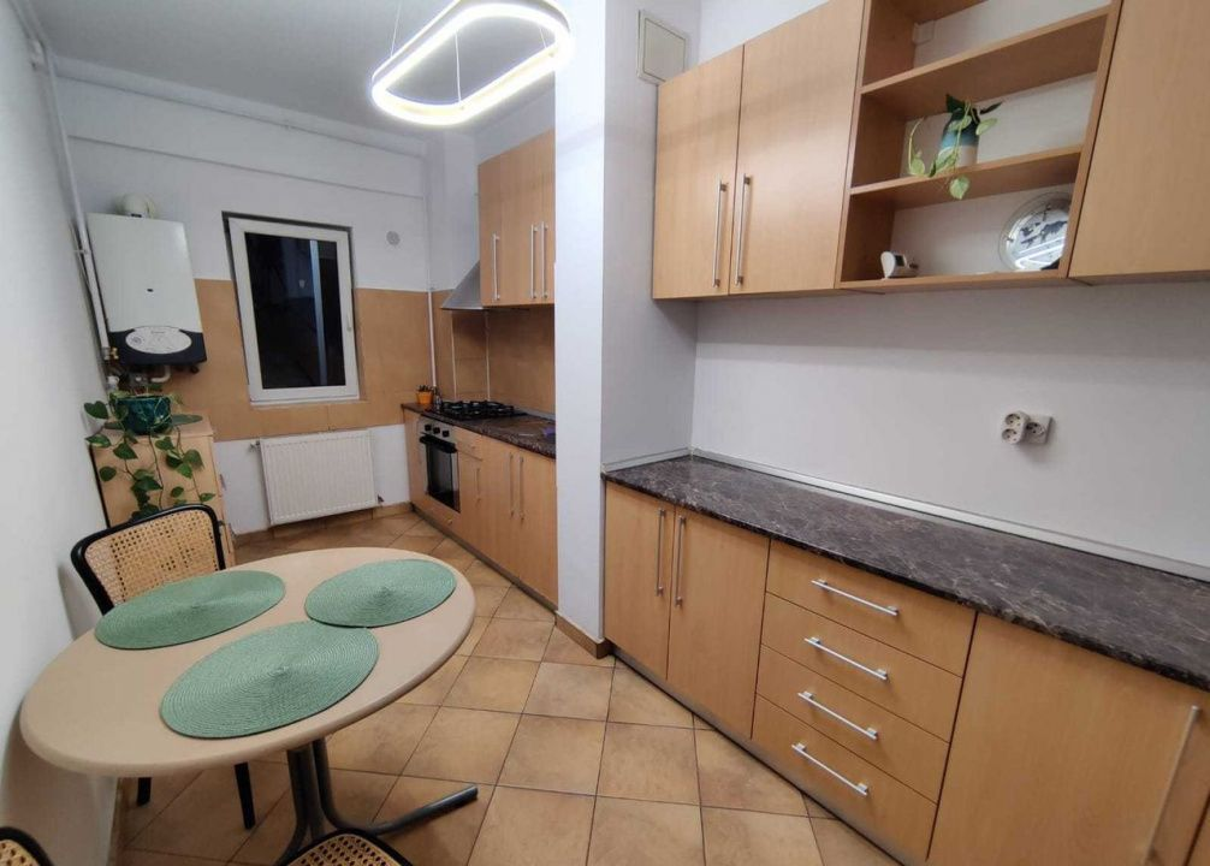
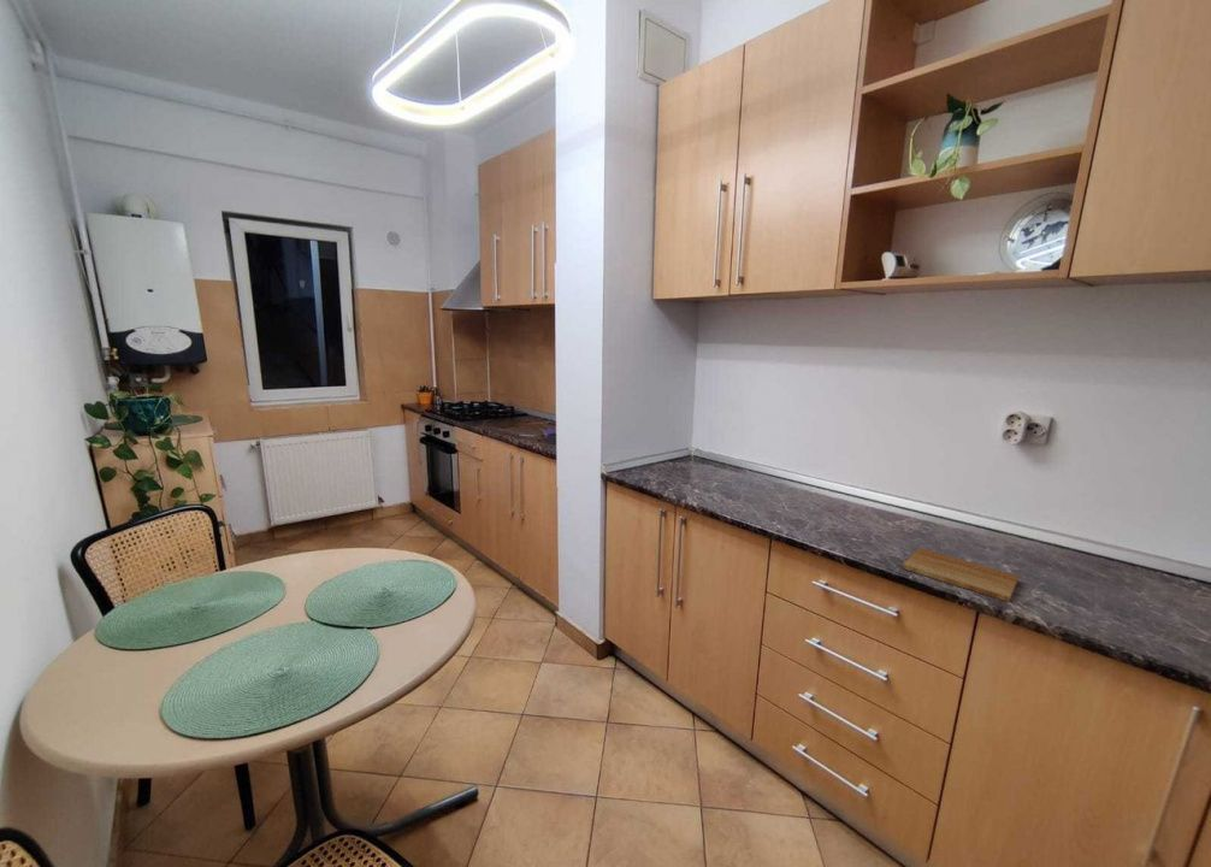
+ cutting board [902,547,1020,603]
